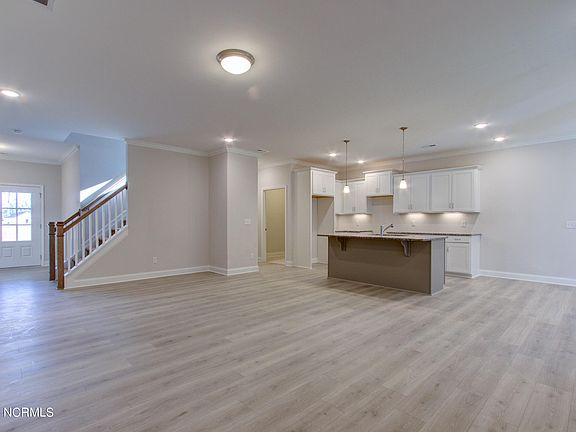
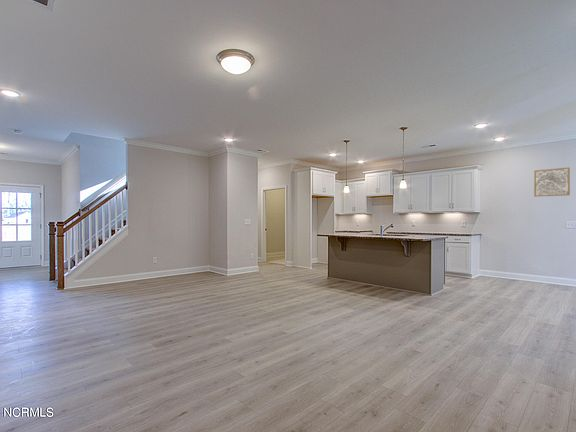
+ wall art [533,167,571,198]
